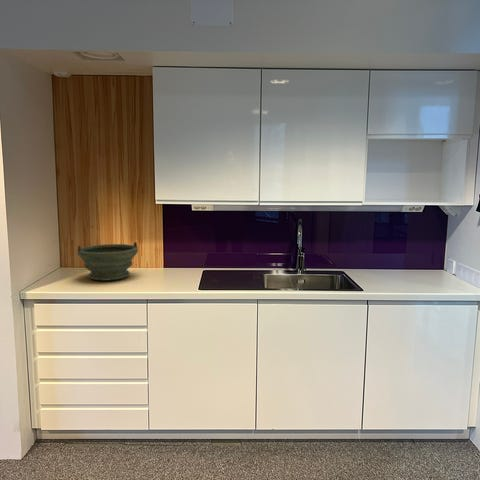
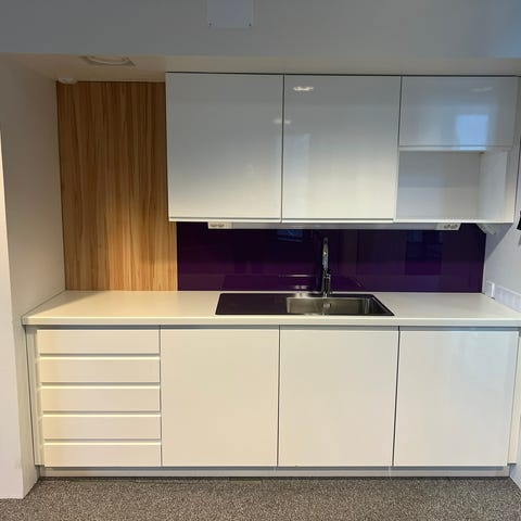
- bowl [76,241,139,282]
